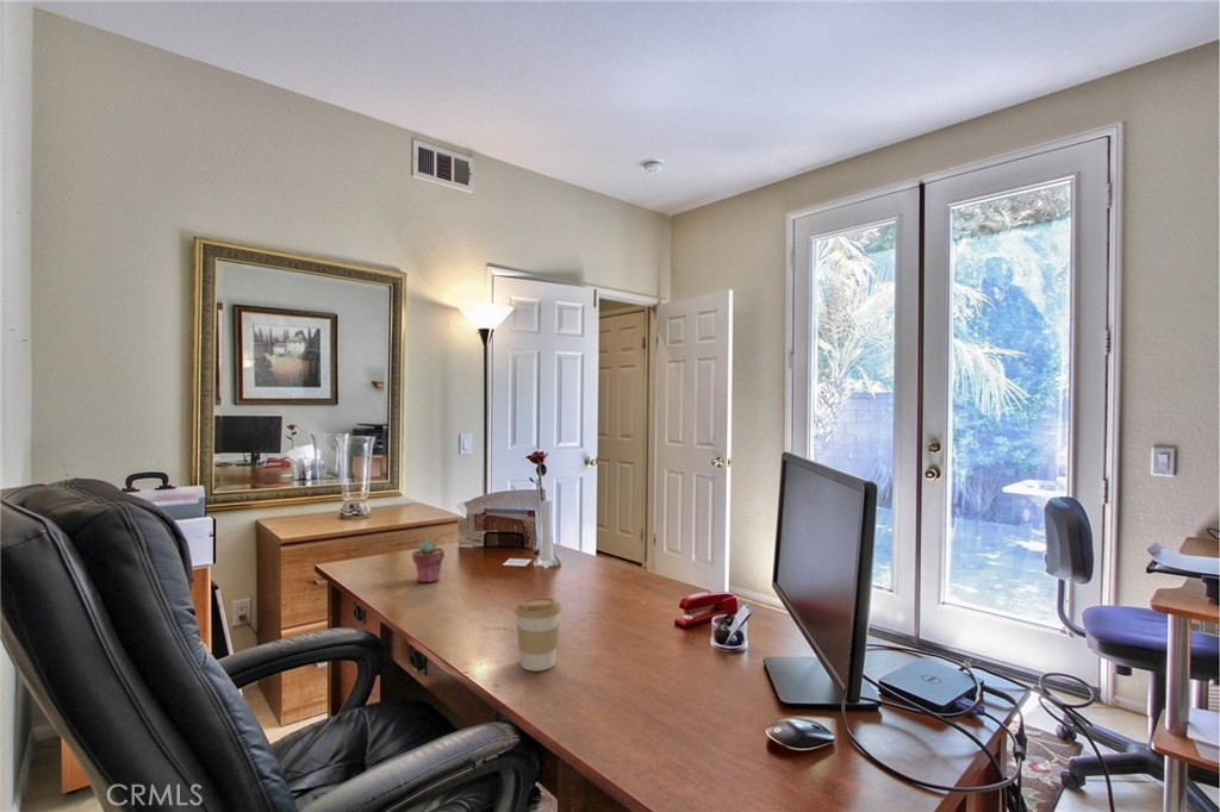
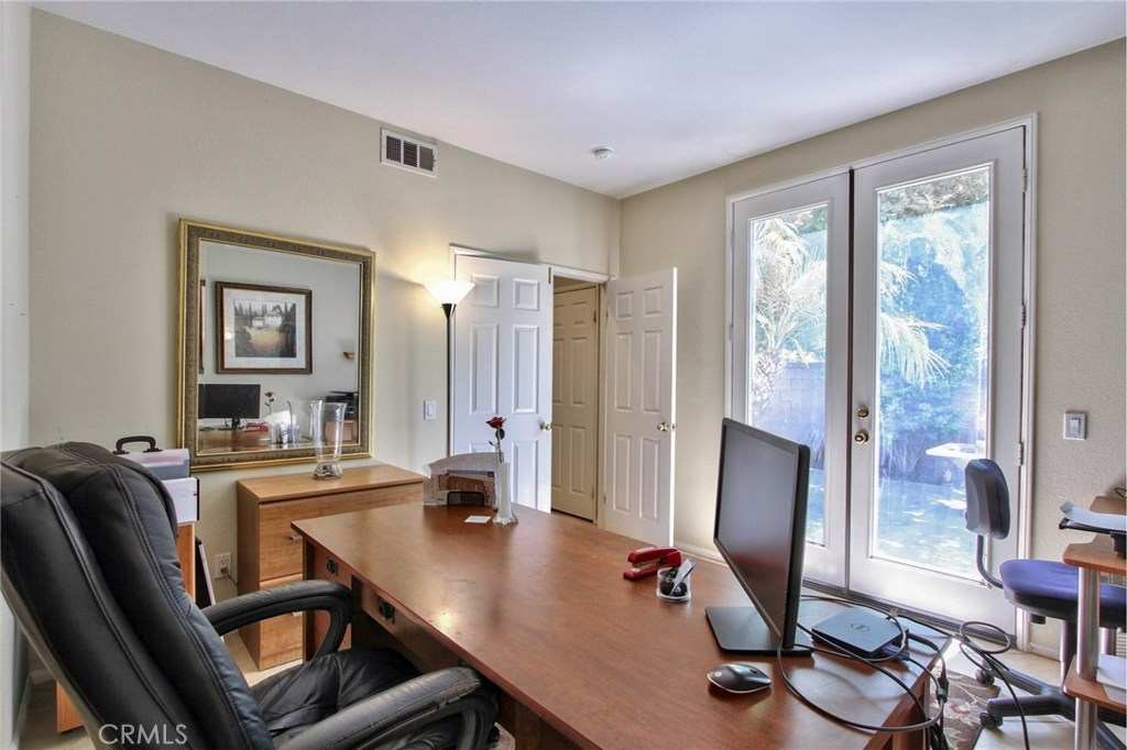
- coffee cup [513,596,562,672]
- potted succulent [411,538,446,583]
